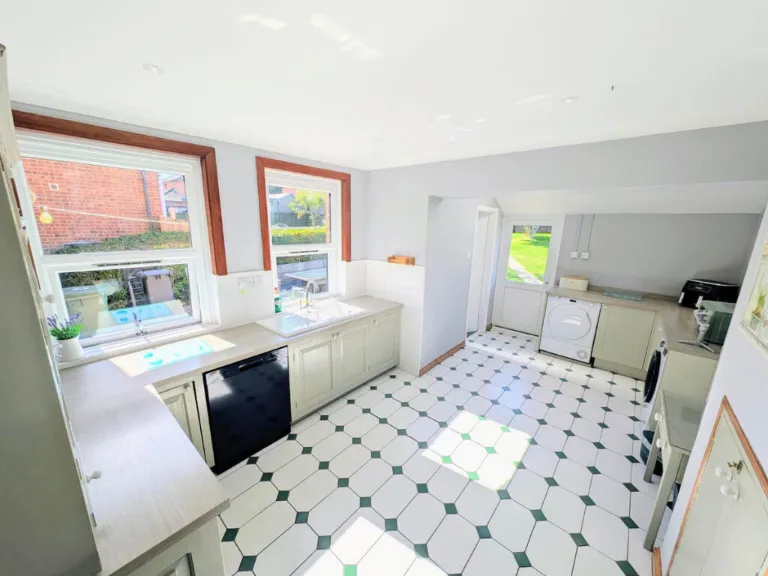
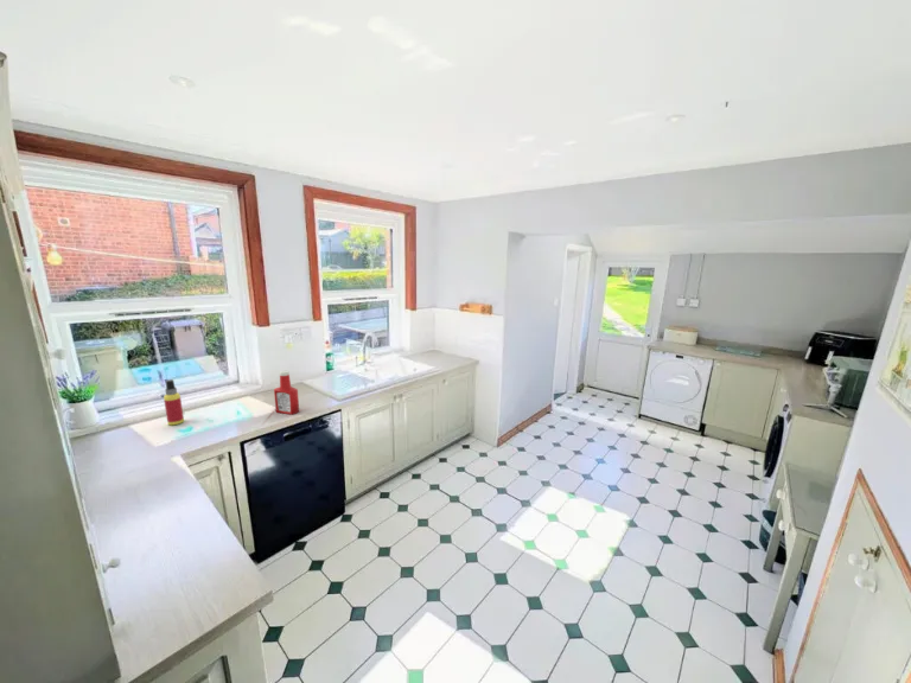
+ spray bottle [163,378,185,426]
+ soap bottle [273,370,300,416]
